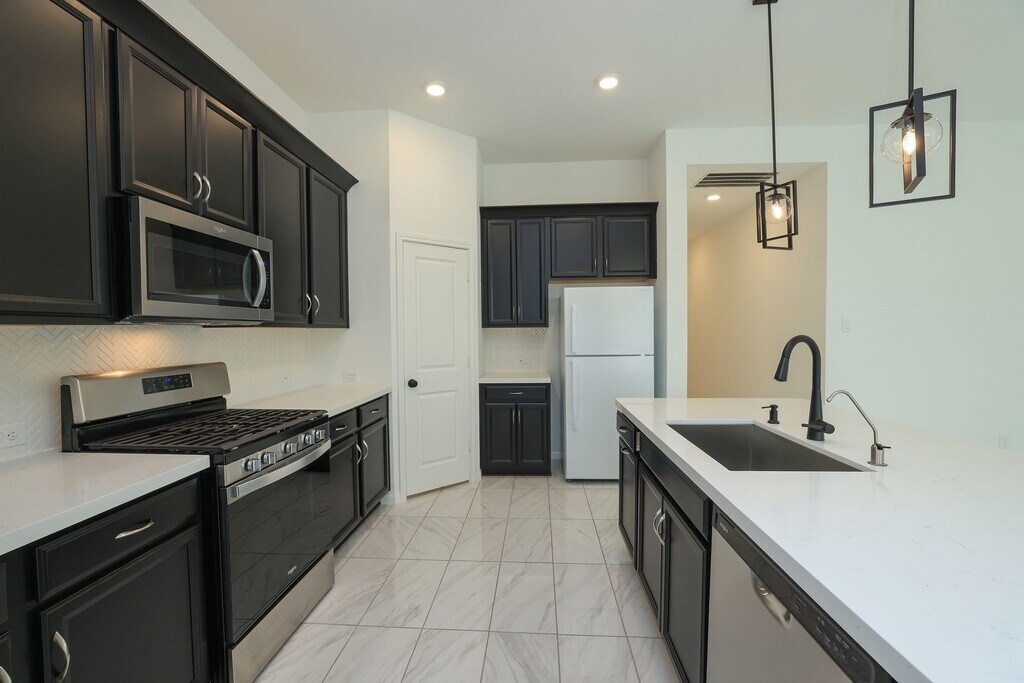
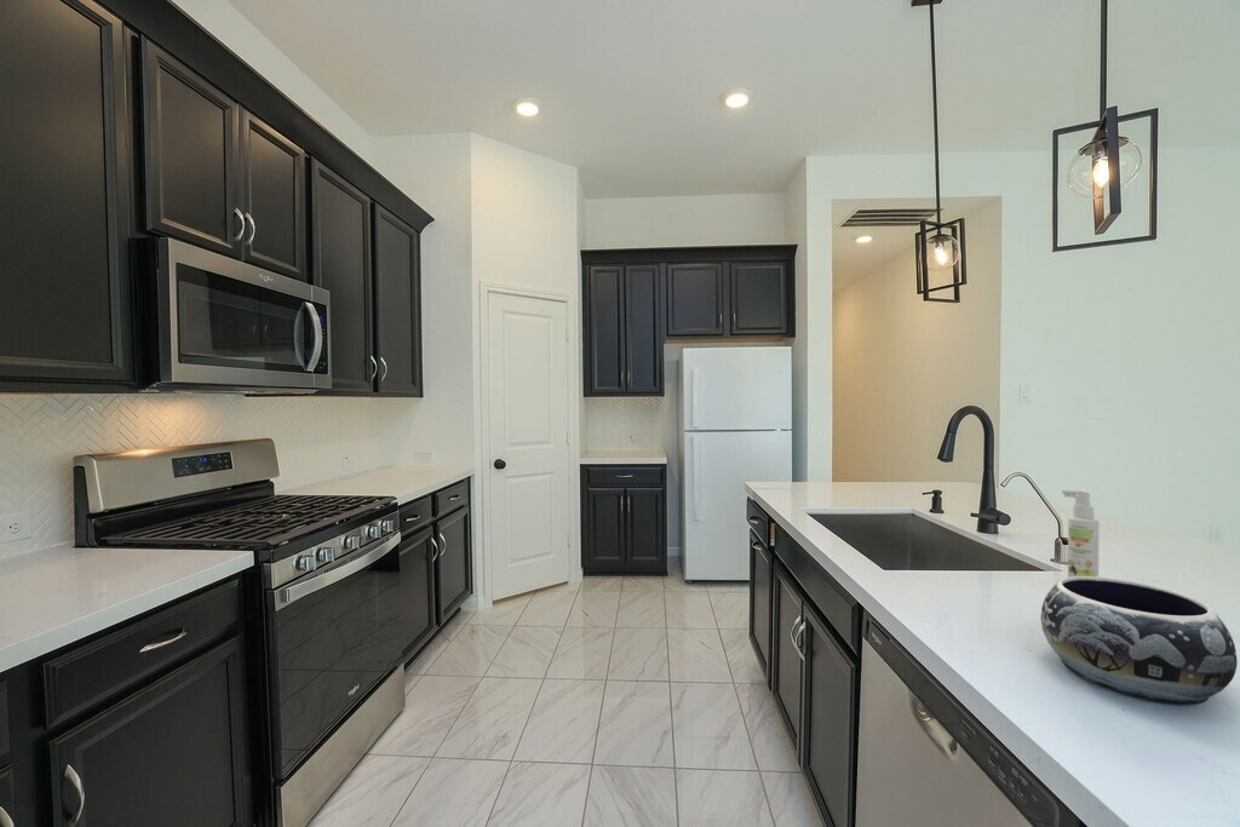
+ decorative bowl [1040,576,1239,706]
+ spray bottle [1061,488,1101,578]
